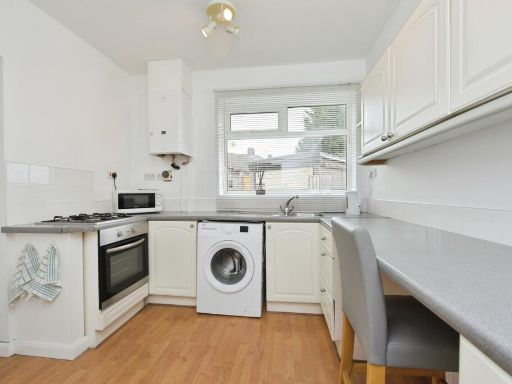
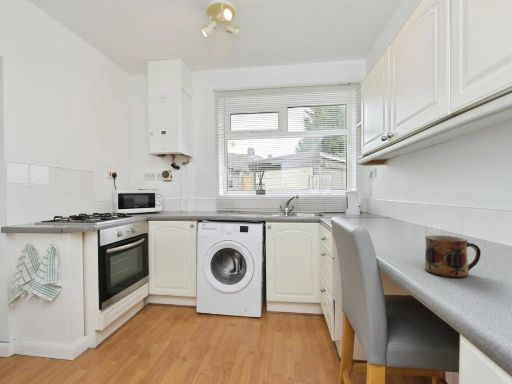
+ mug [424,234,482,279]
